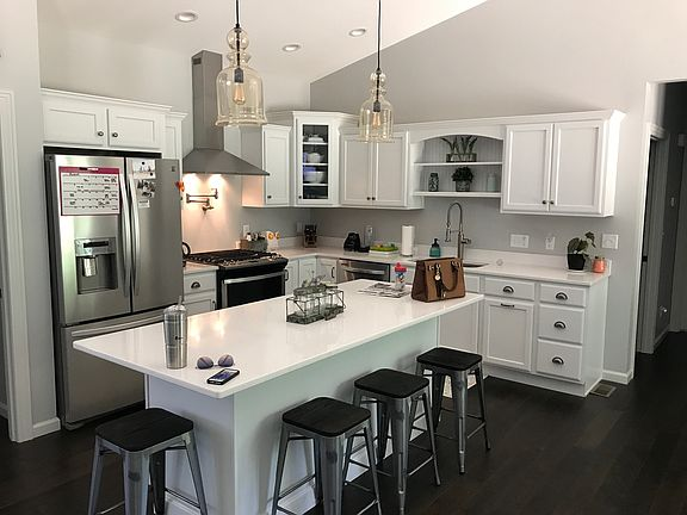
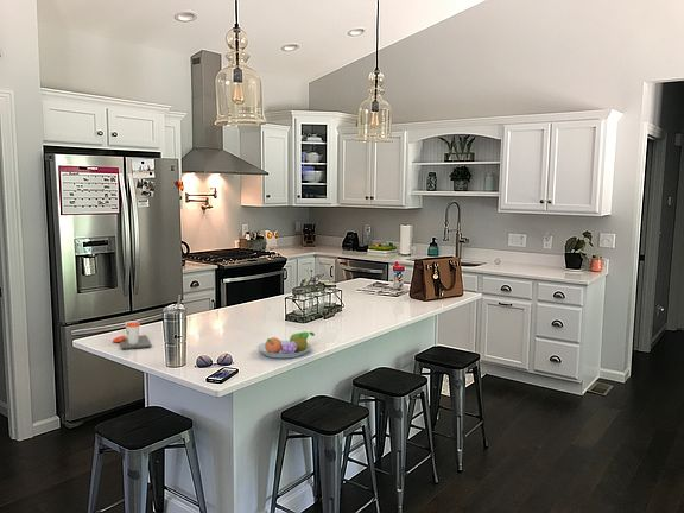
+ cup [112,319,152,350]
+ fruit bowl [256,330,316,359]
